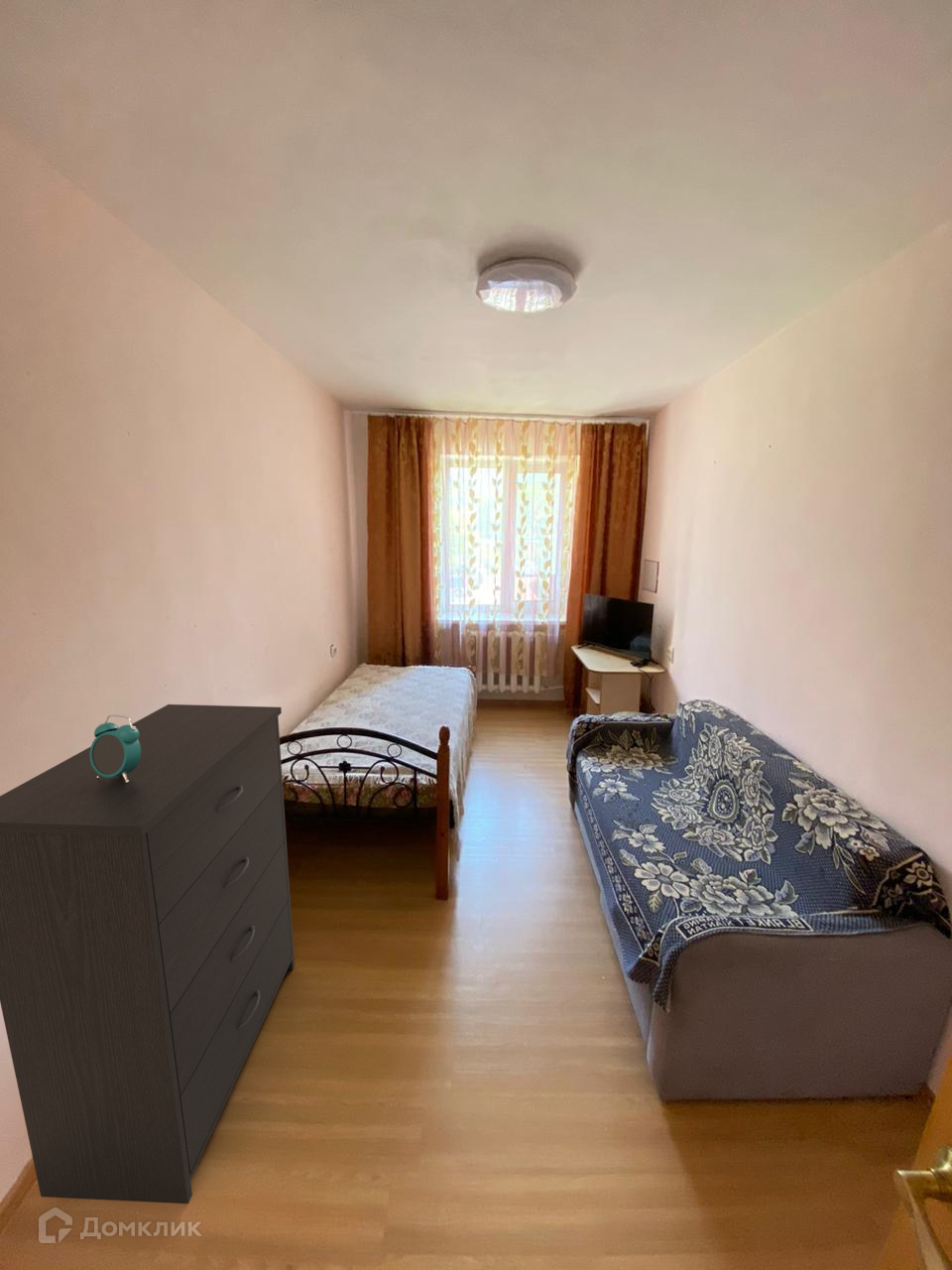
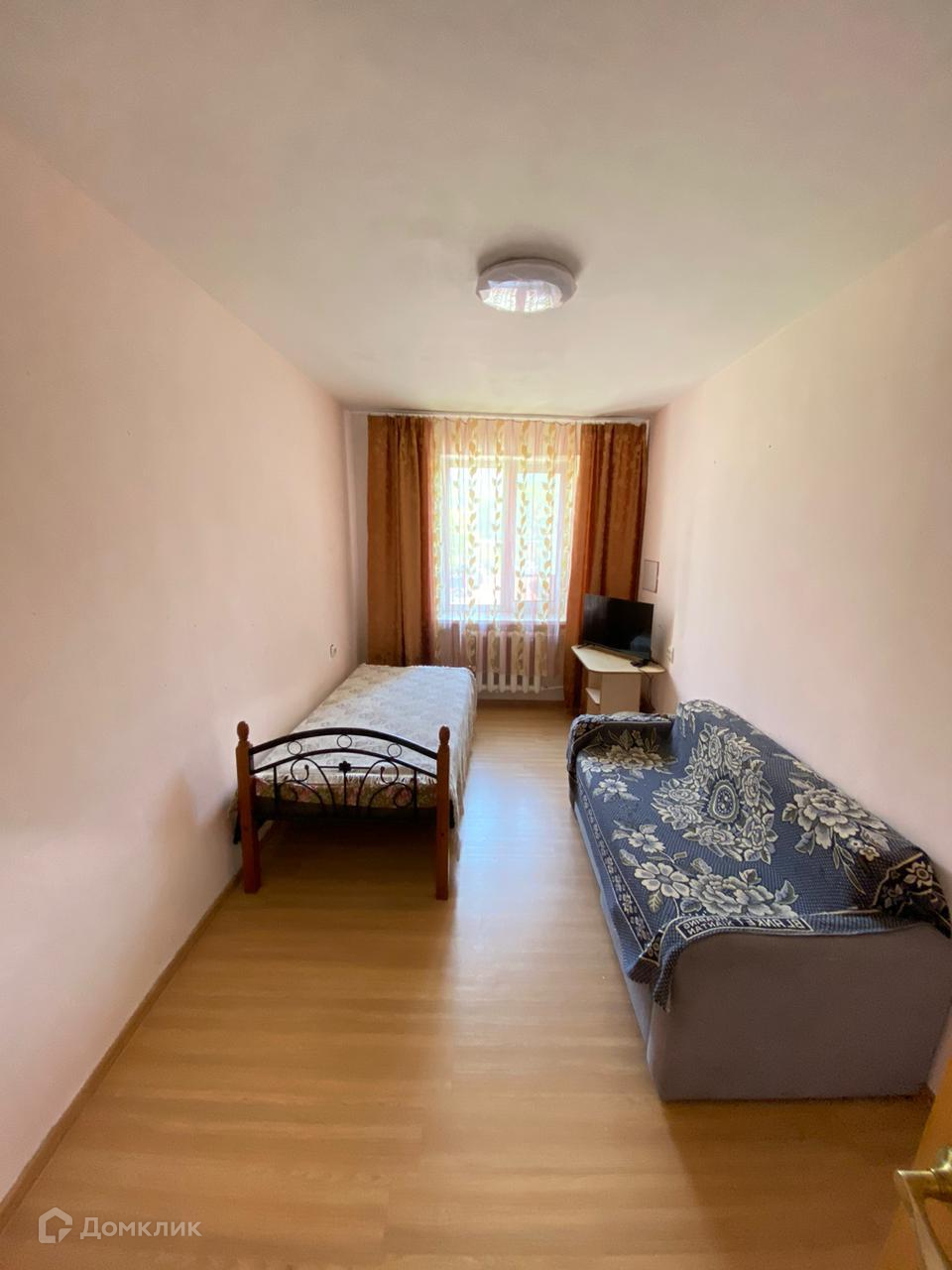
- dresser [0,703,296,1205]
- alarm clock [90,713,141,783]
